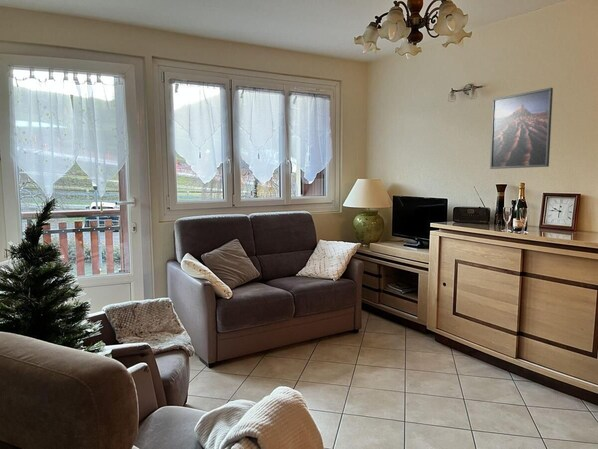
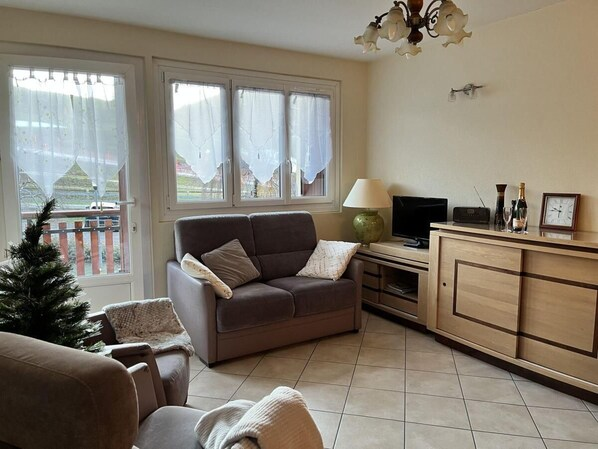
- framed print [489,87,554,170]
